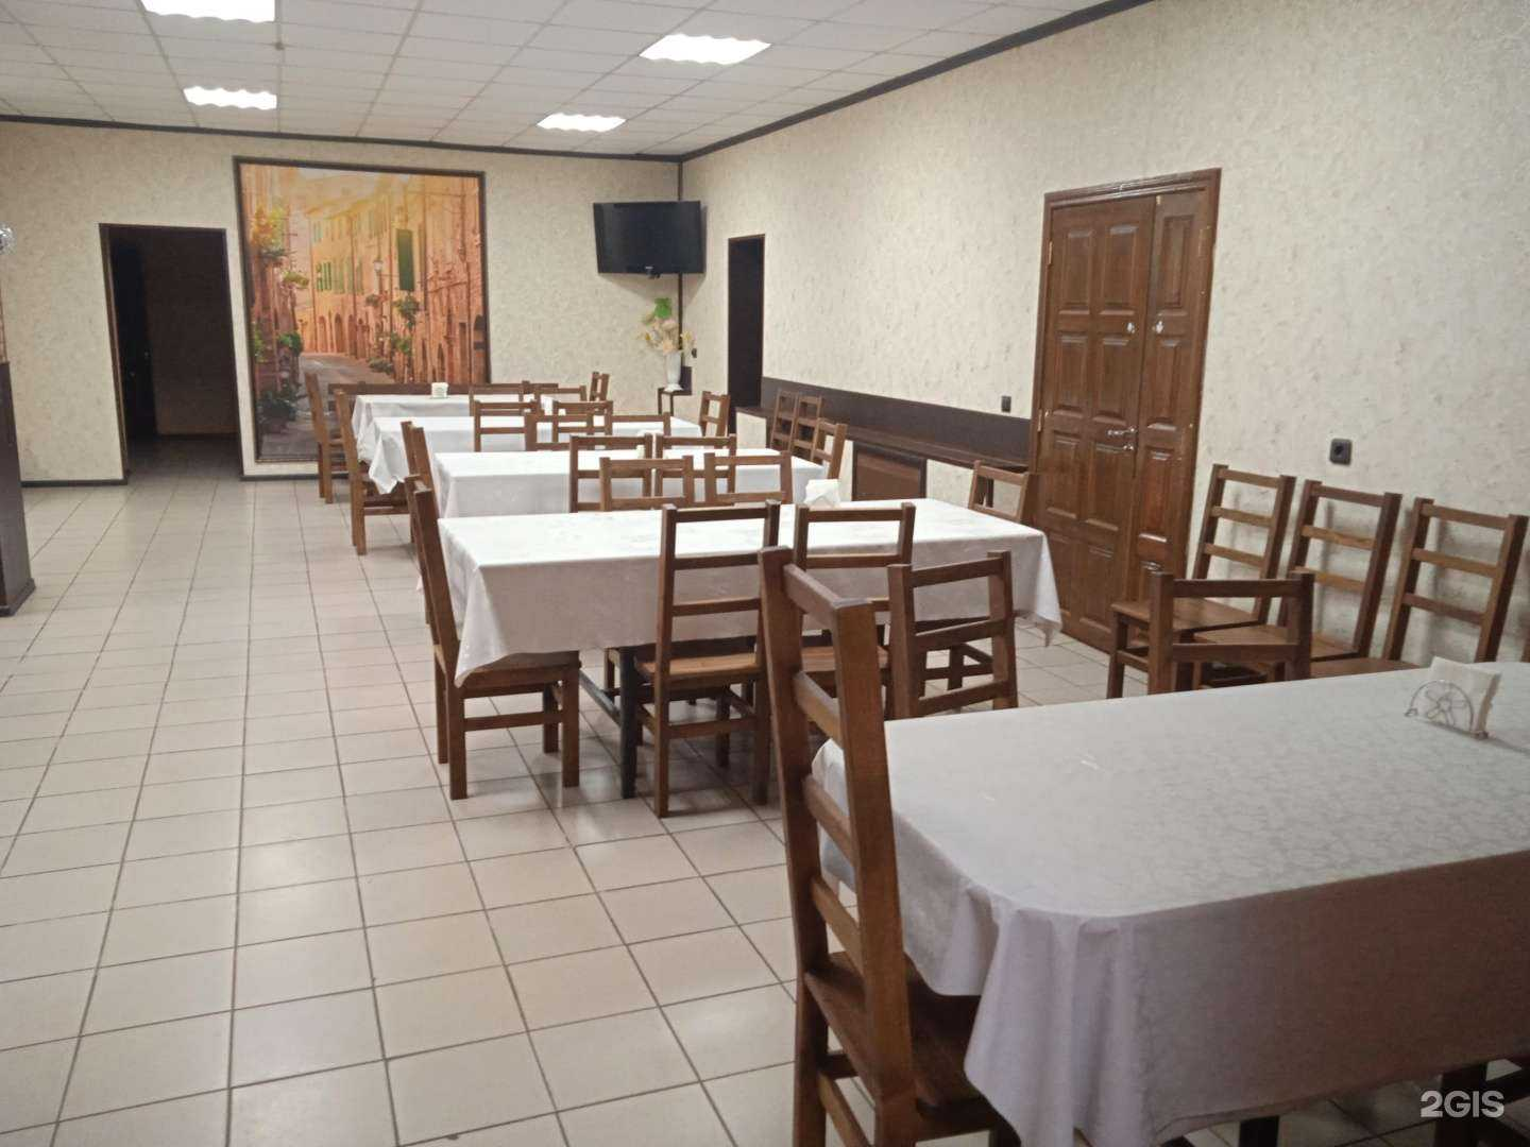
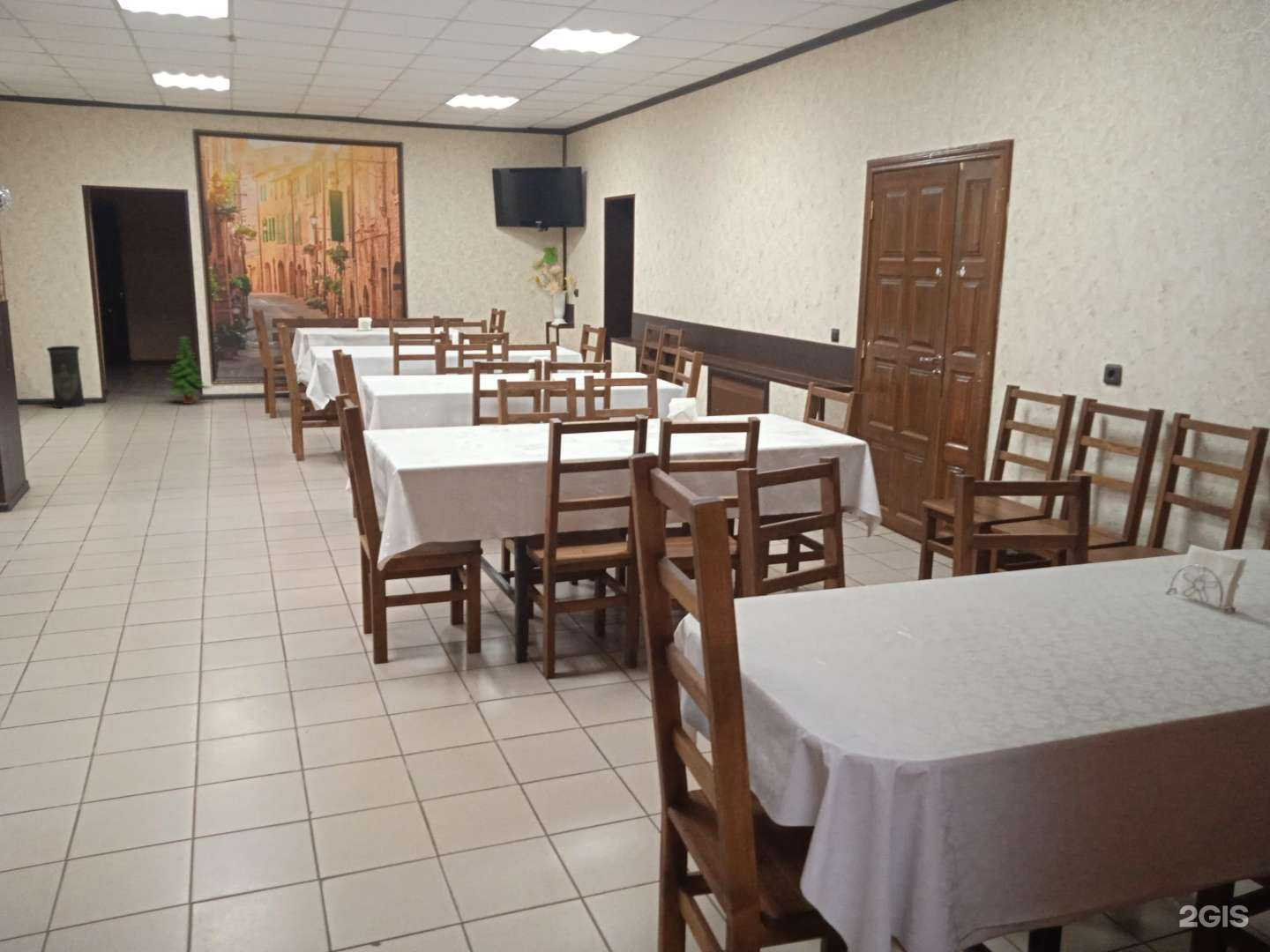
+ trash bin [46,345,86,409]
+ tree [163,335,212,405]
